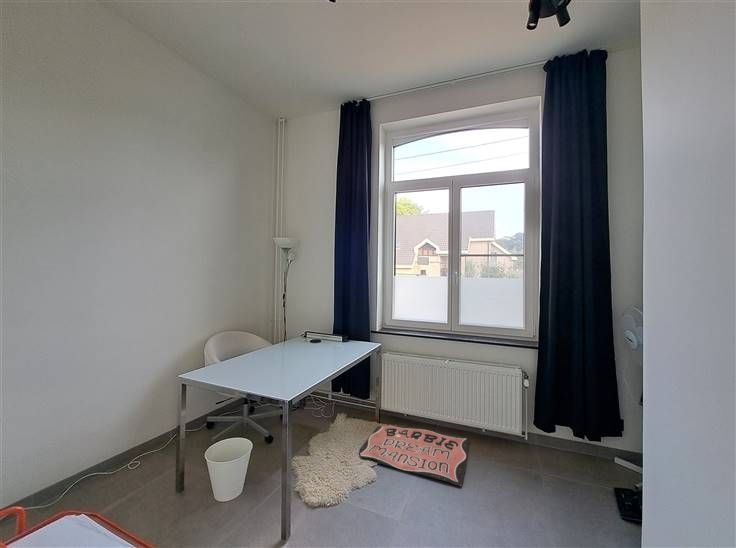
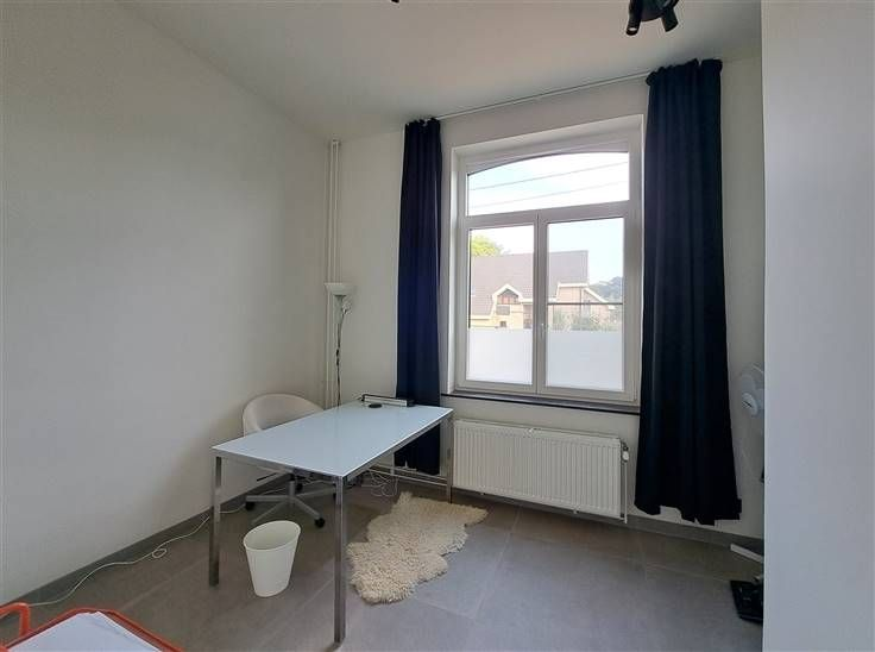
- text sign [358,423,470,487]
